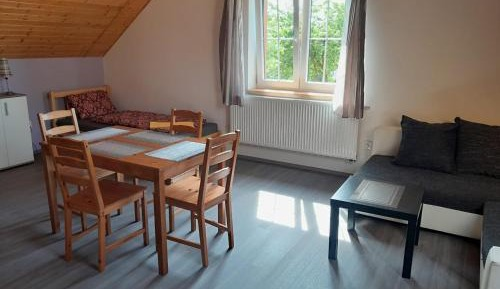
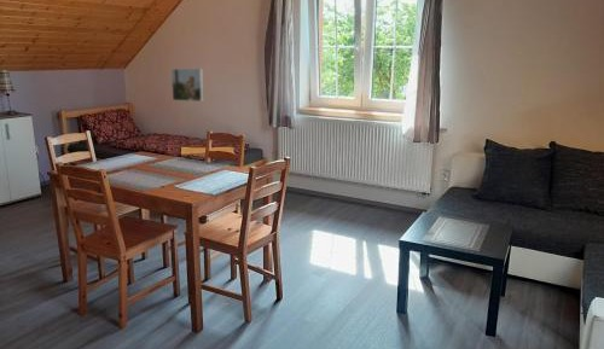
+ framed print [170,68,204,103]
